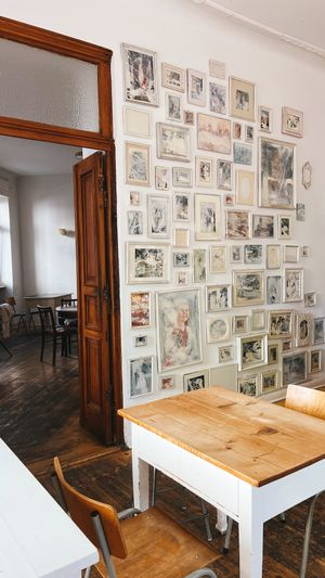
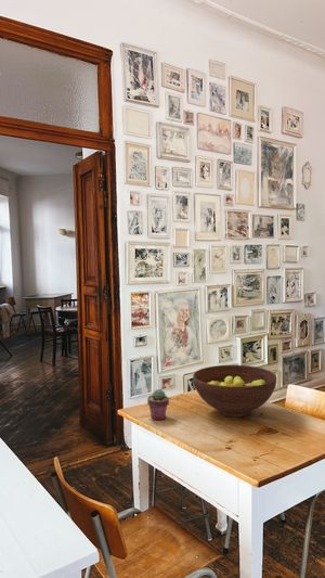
+ potted succulent [146,388,170,421]
+ fruit bowl [192,364,277,418]
